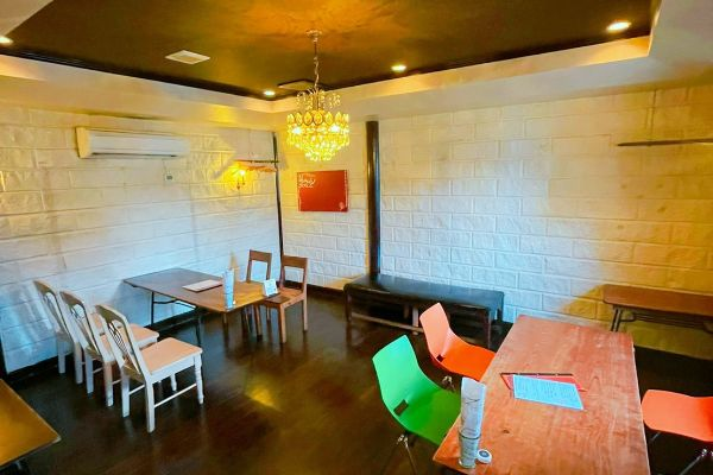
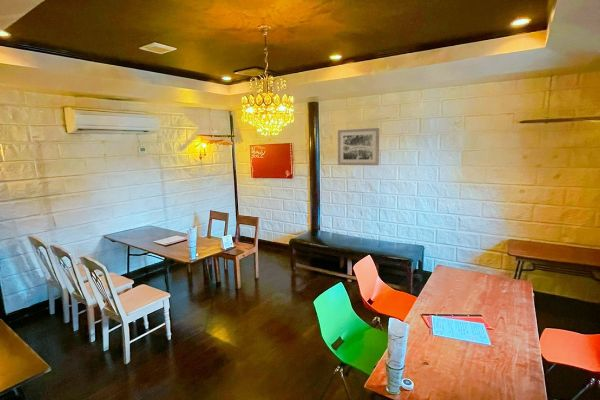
+ wall art [337,127,380,166]
